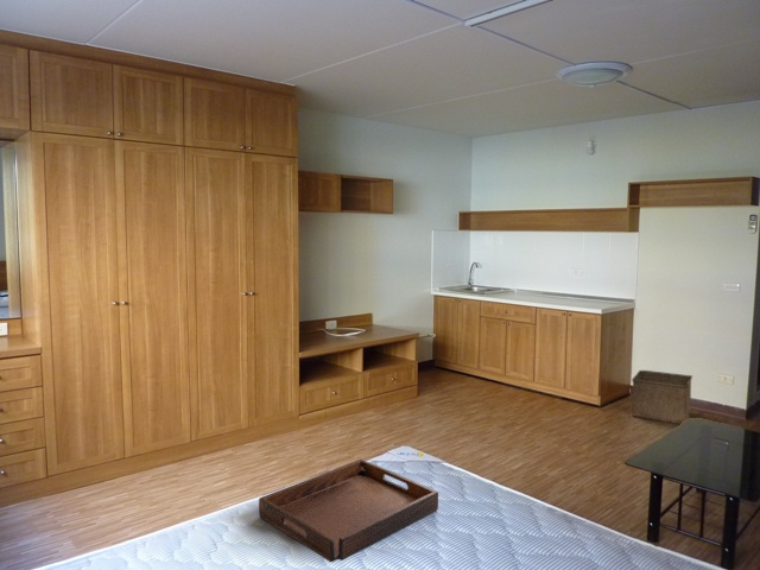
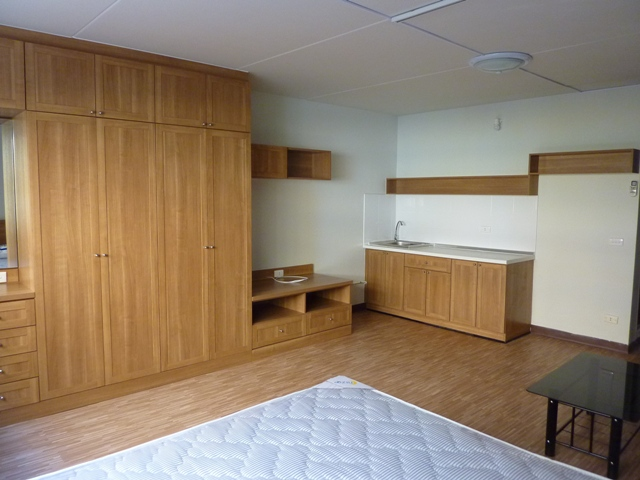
- storage bin [631,369,694,425]
- serving tray [258,458,439,563]
